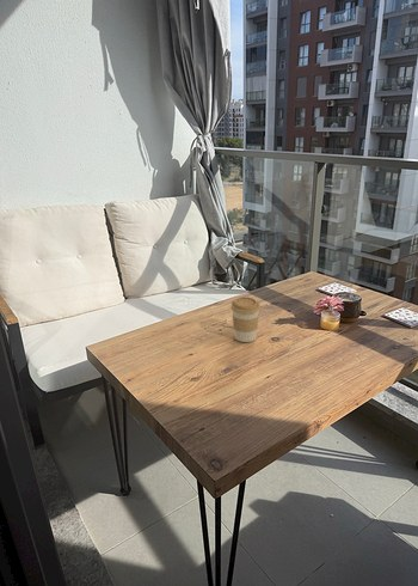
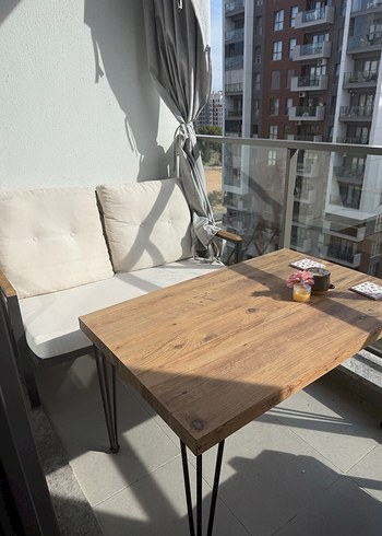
- coffee cup [230,295,262,343]
